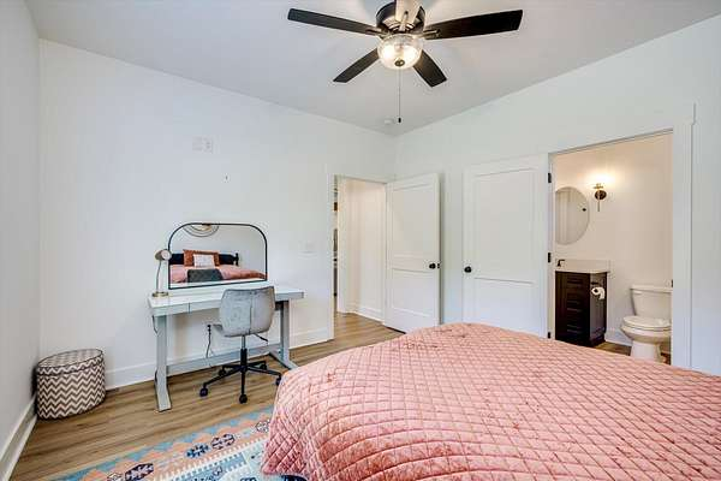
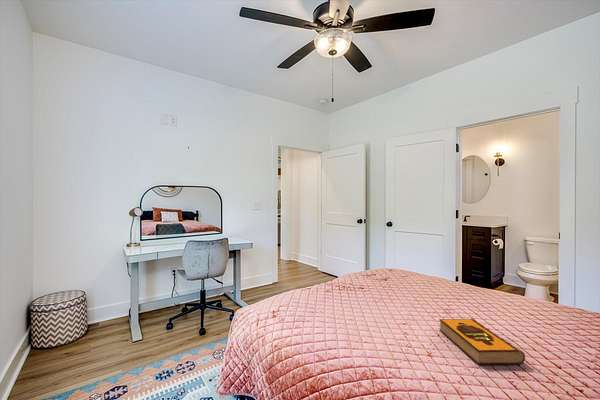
+ hardback book [438,318,526,366]
